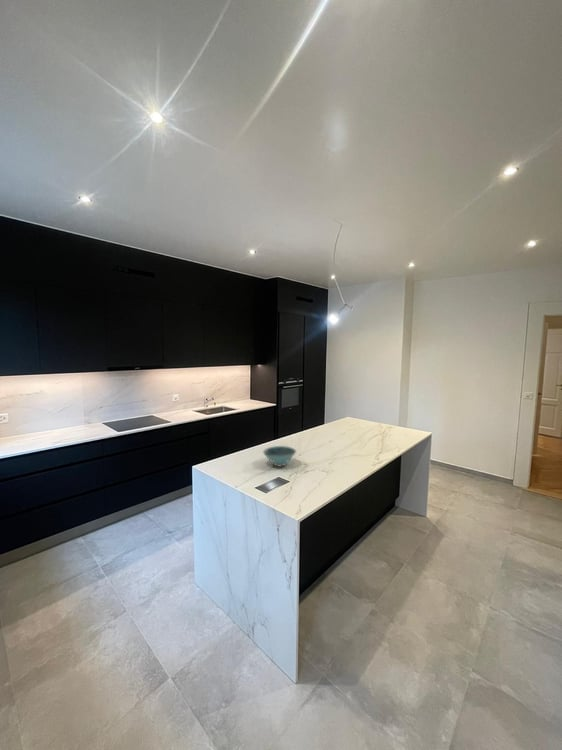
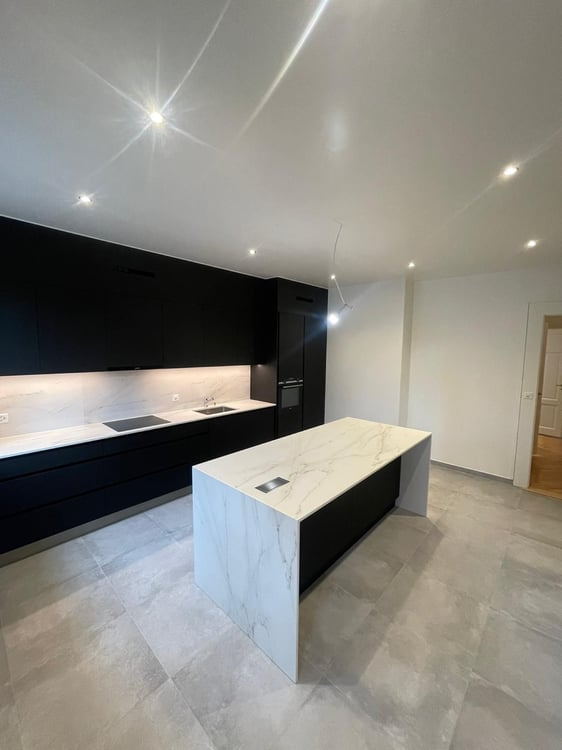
- bowl [262,445,297,468]
